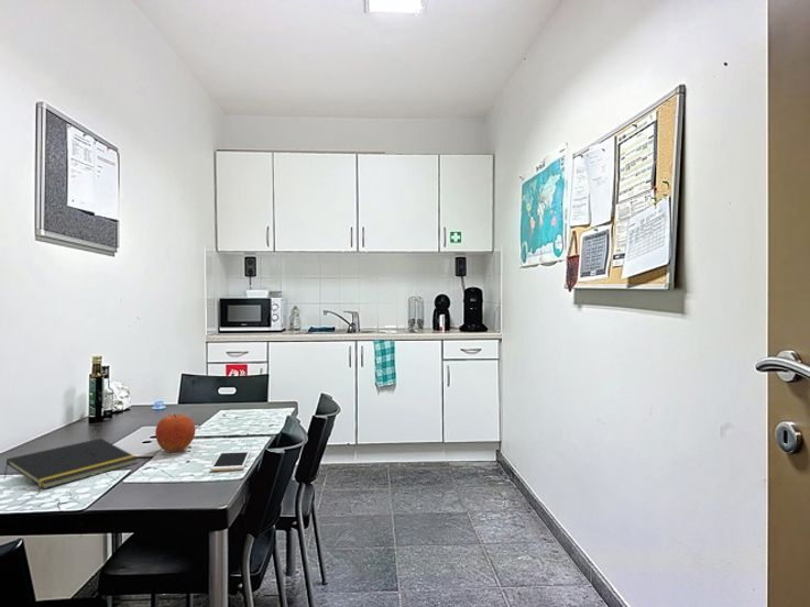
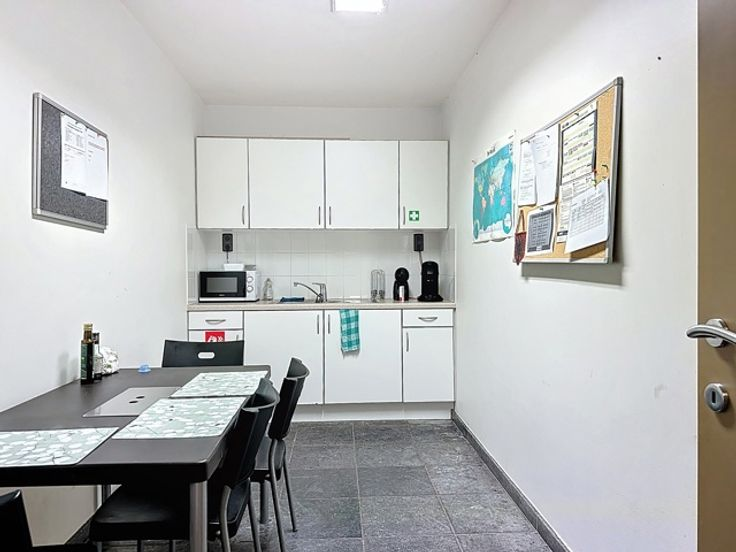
- fruit [154,413,196,453]
- notepad [3,438,139,490]
- cell phone [209,450,252,472]
